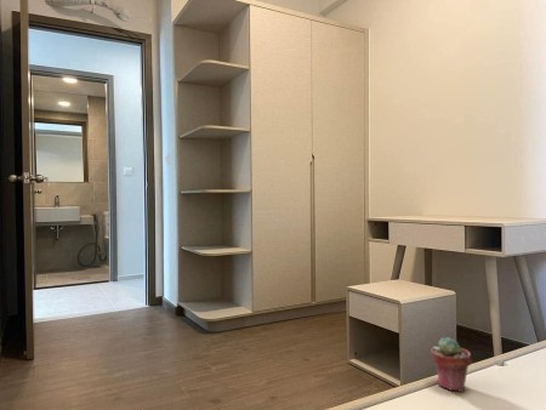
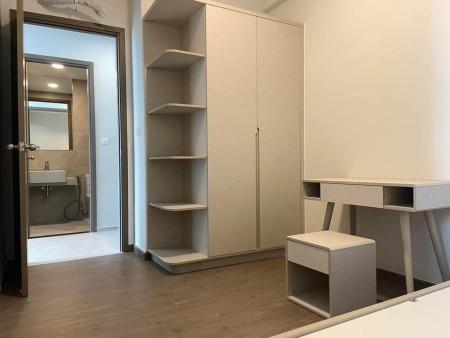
- potted succulent [430,336,472,393]
